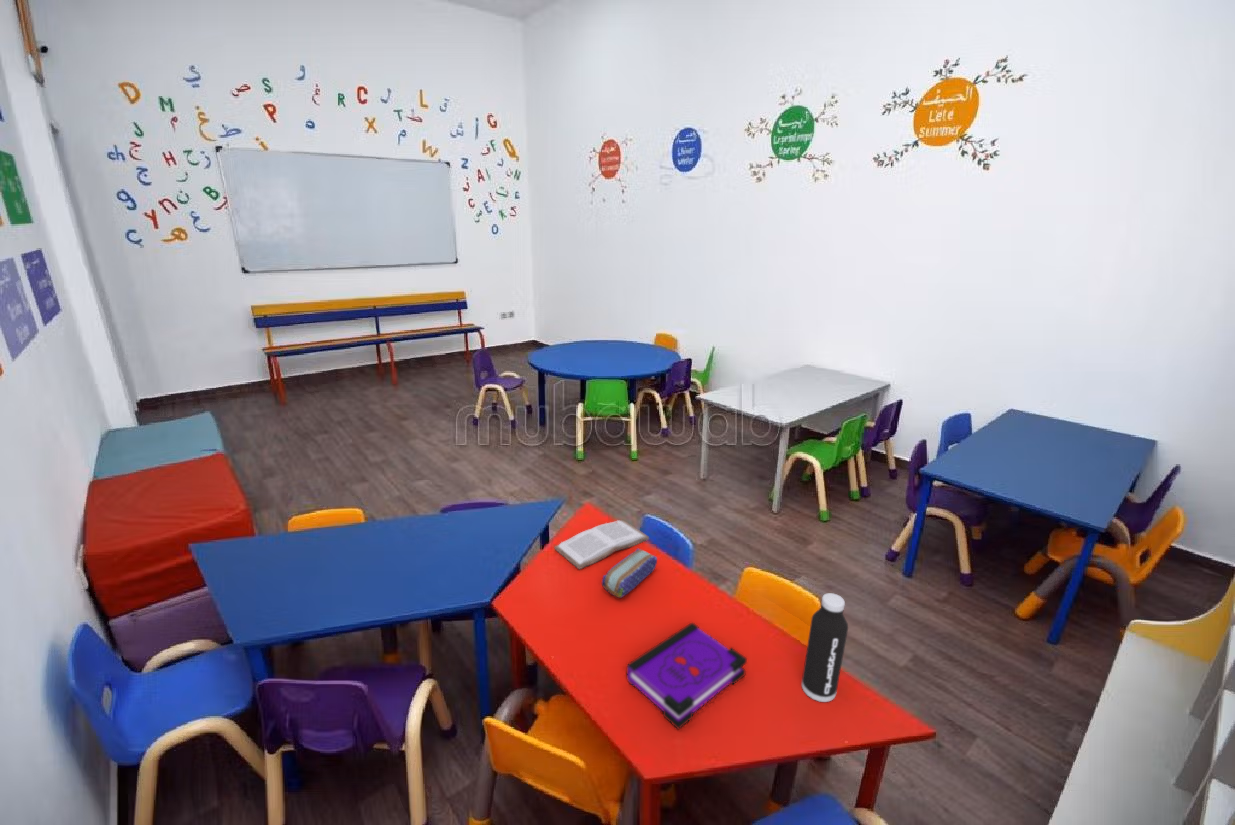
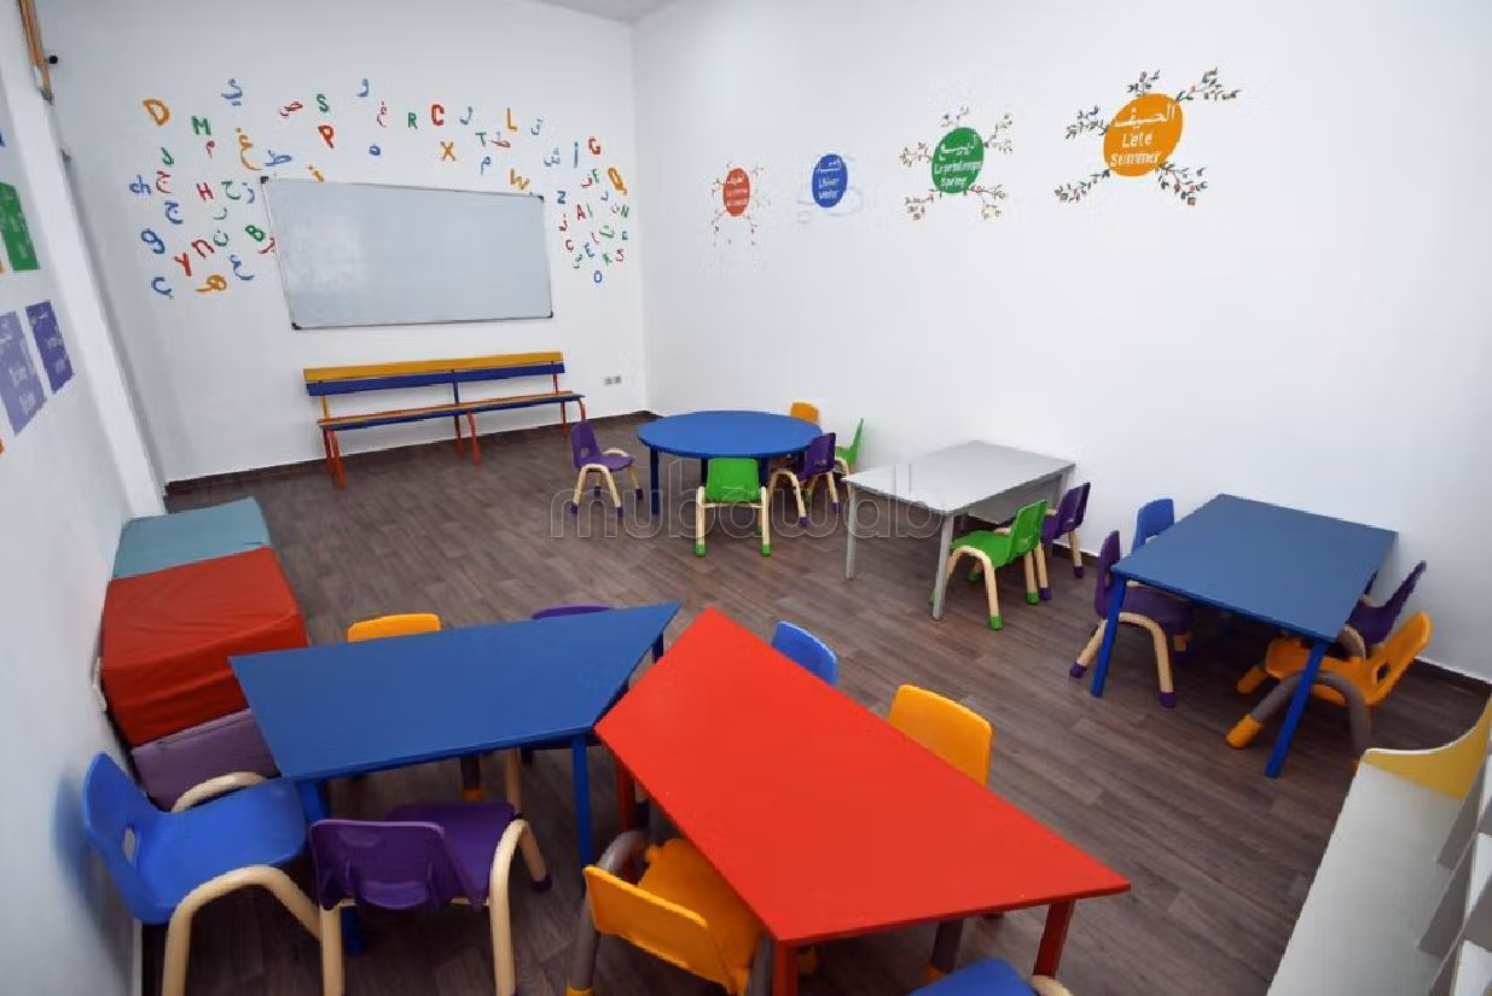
- board game [626,621,748,730]
- pencil case [601,548,658,599]
- book [553,519,650,570]
- water bottle [801,592,849,703]
